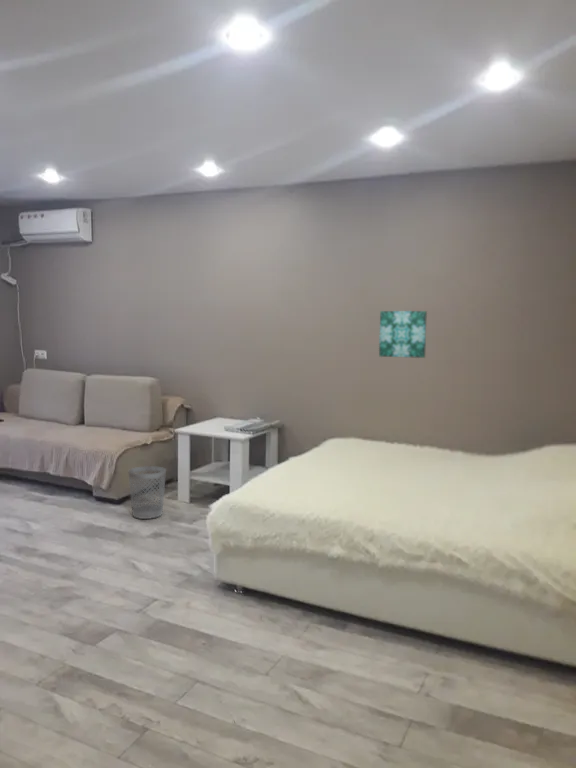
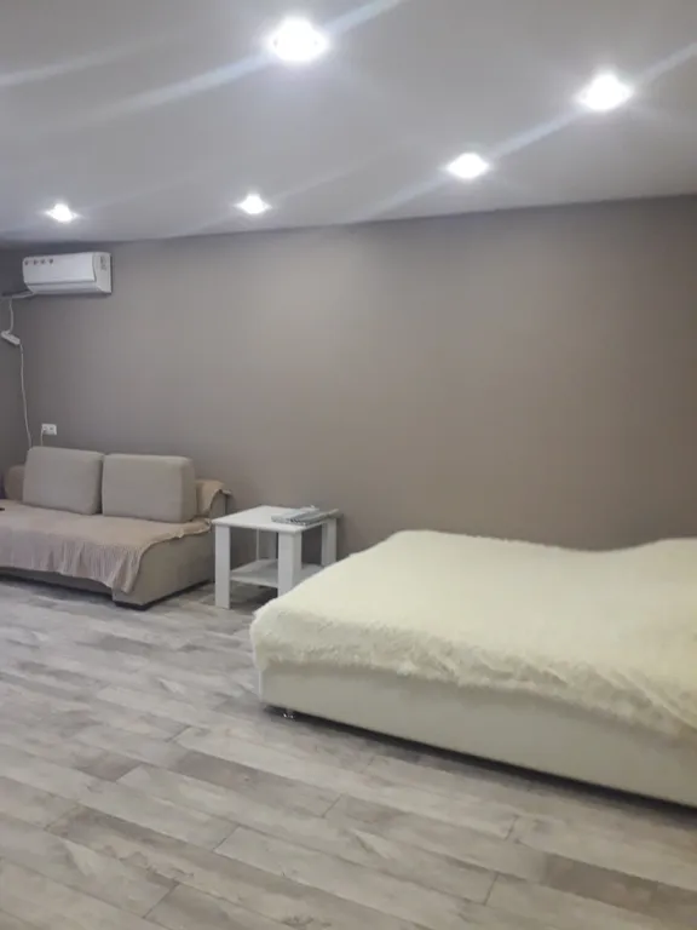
- wastebasket [128,465,167,520]
- wall art [378,310,428,359]
